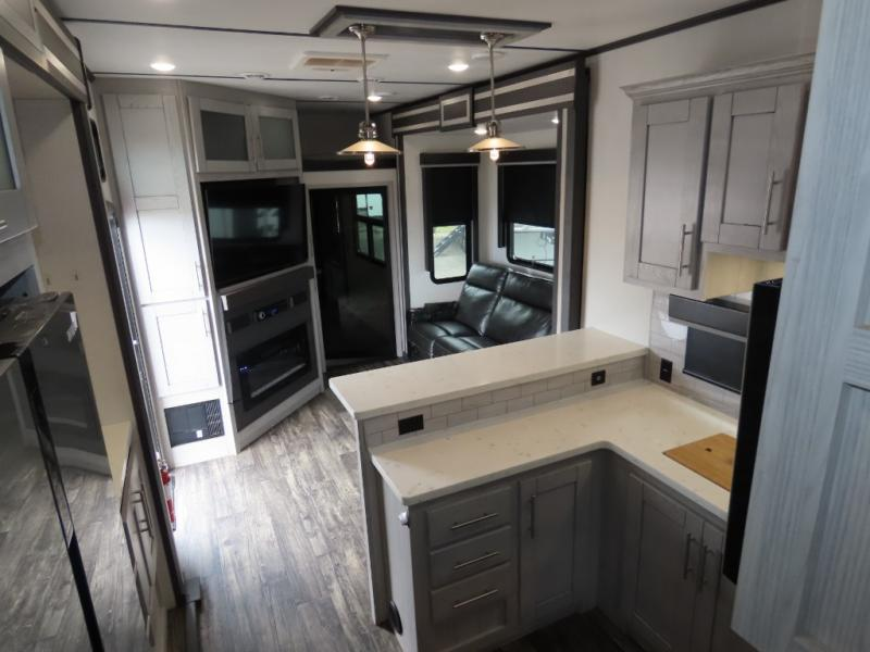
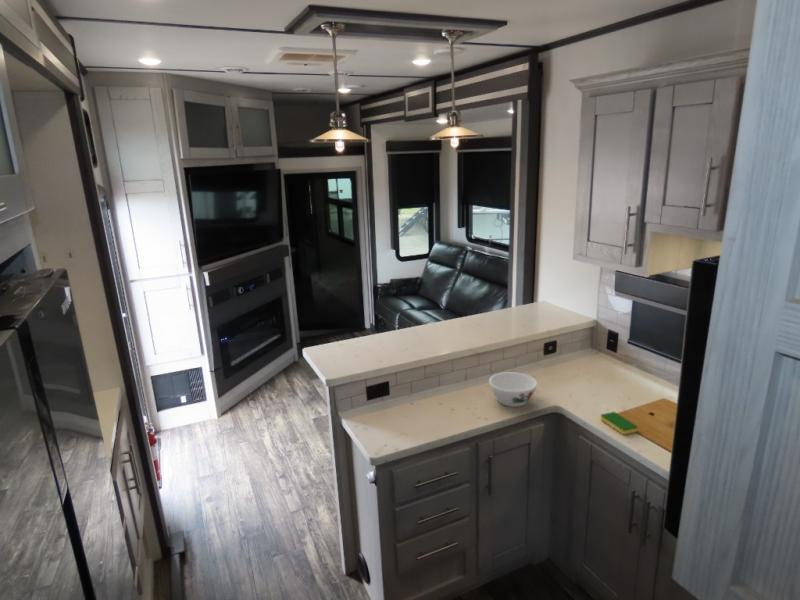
+ dish sponge [600,411,639,436]
+ bowl [488,371,539,408]
